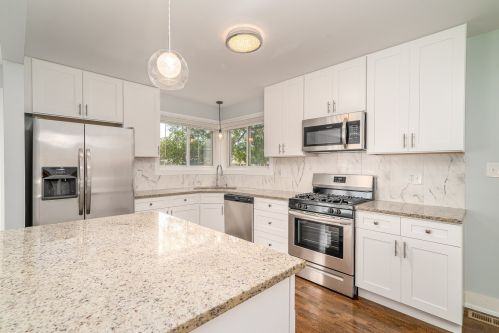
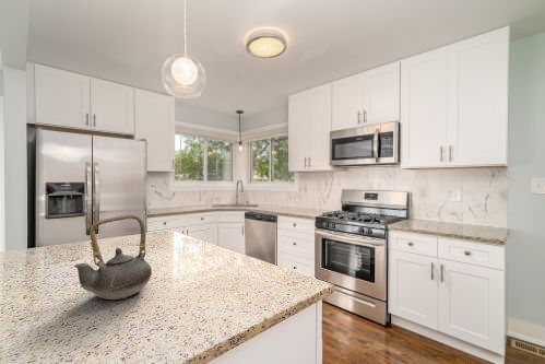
+ teapot [73,213,153,301]
